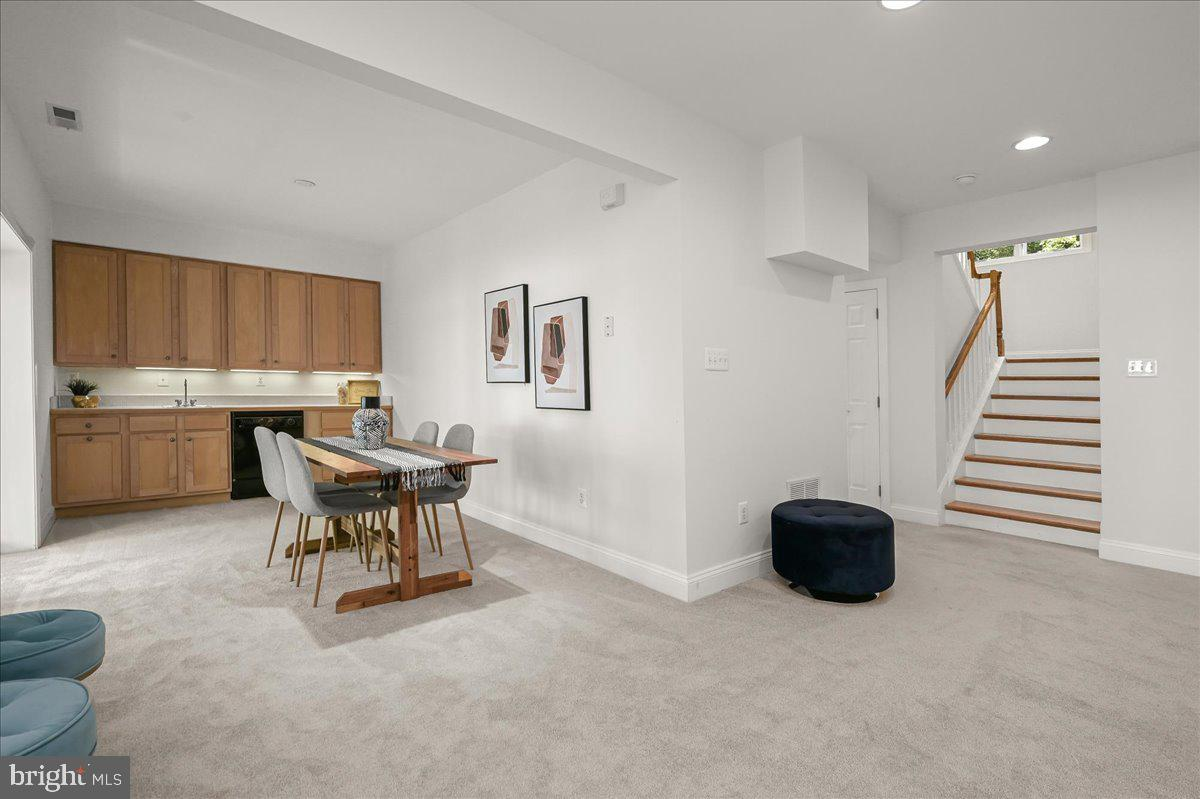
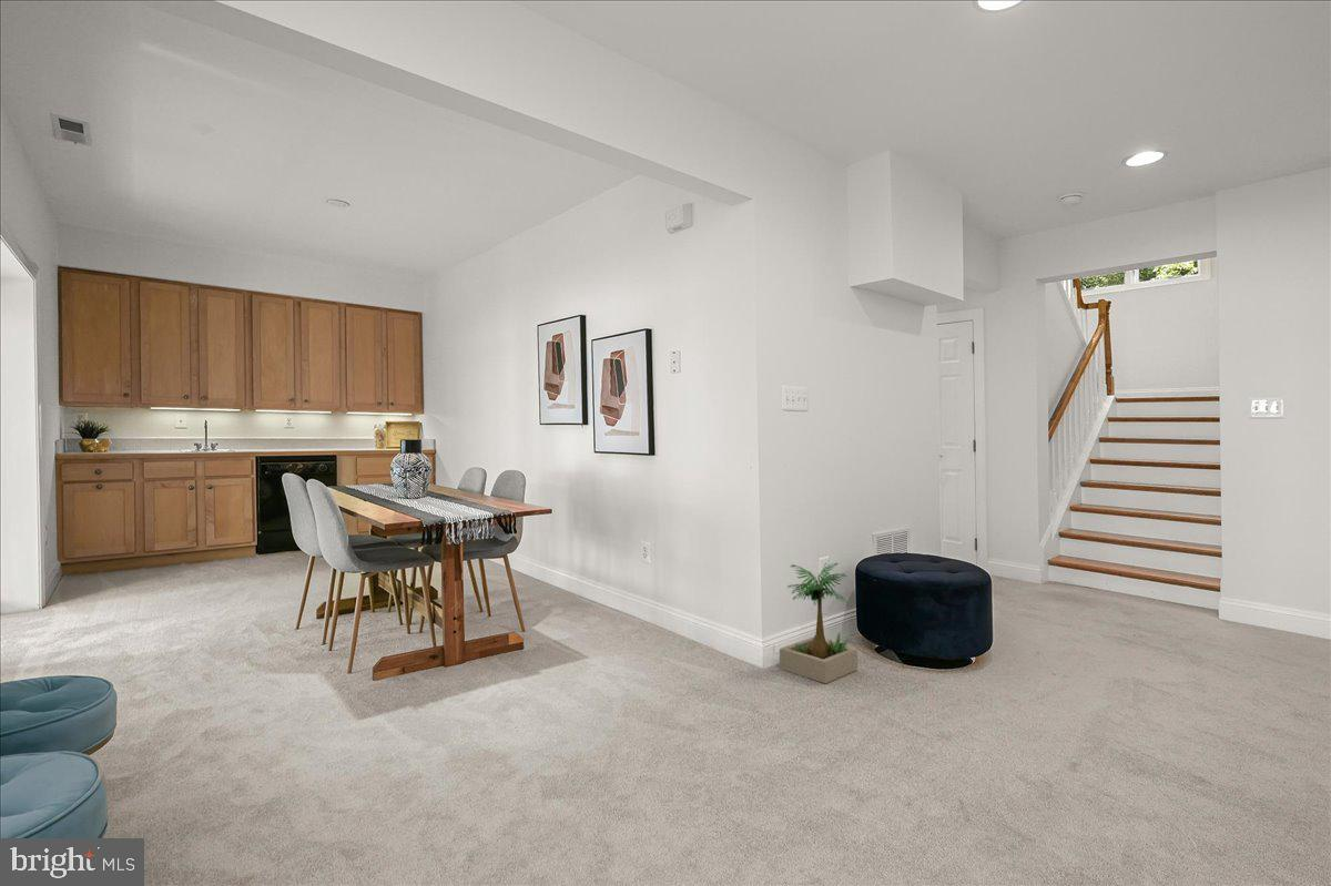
+ potted plant [779,562,858,684]
